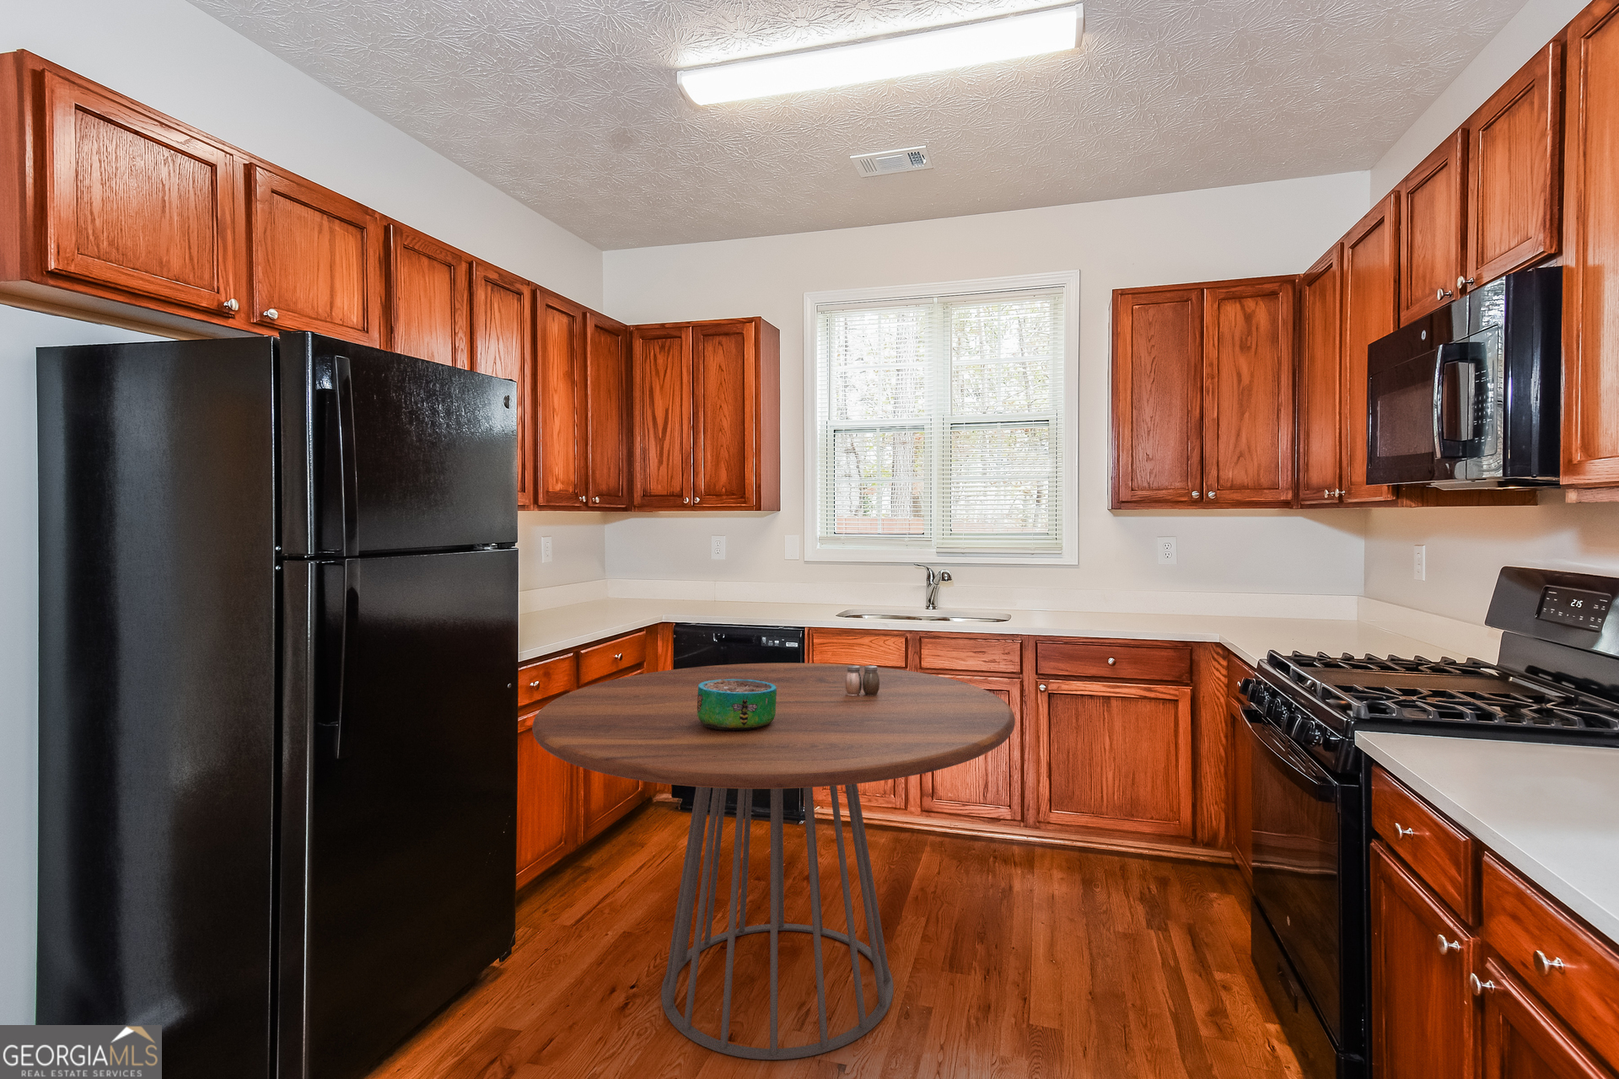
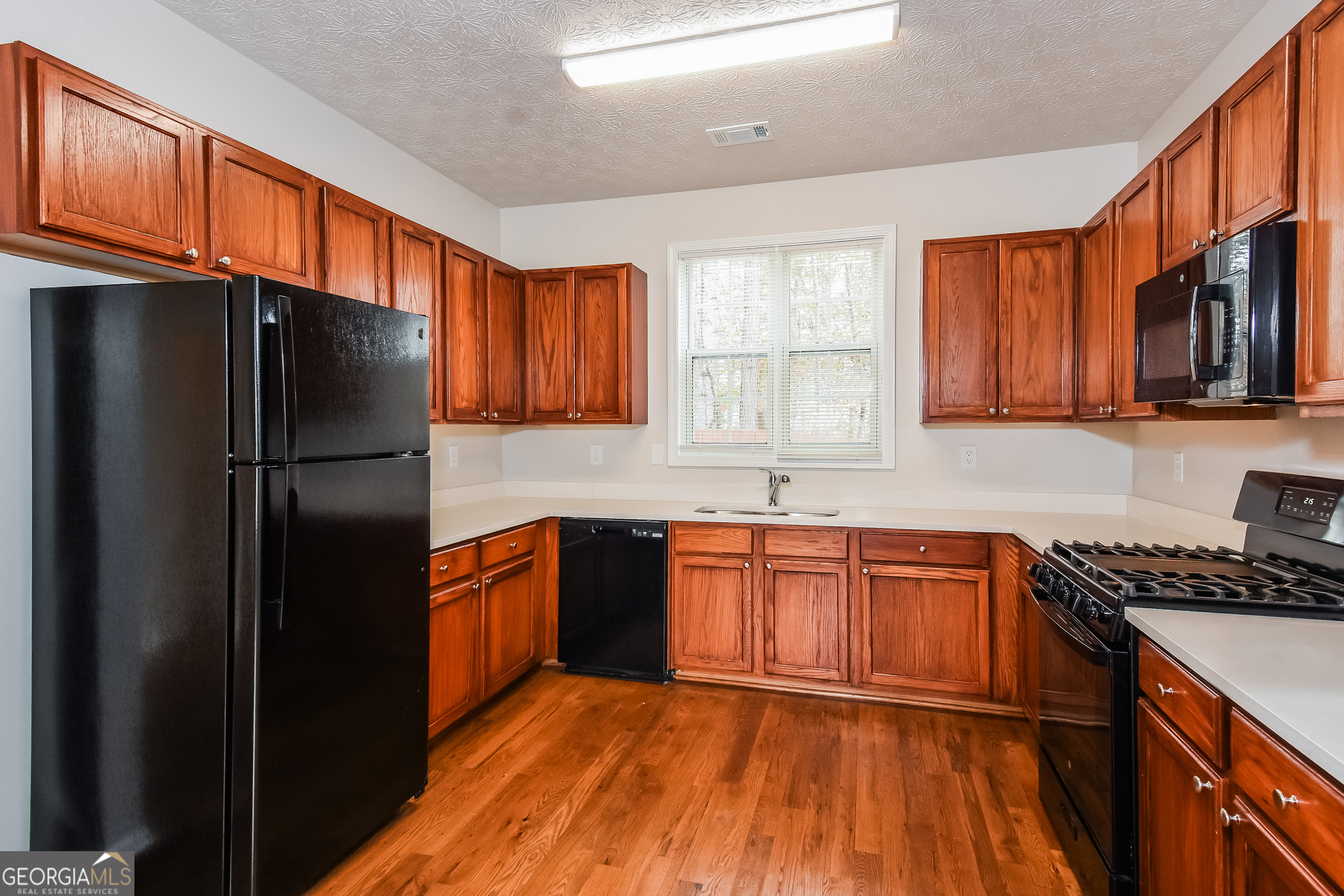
- decorative bowl [697,679,777,730]
- salt and pepper shaker [844,665,879,695]
- dining table [531,662,1017,1061]
